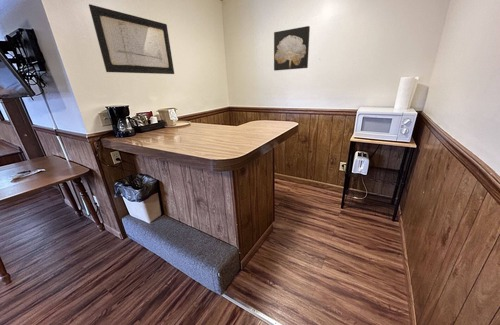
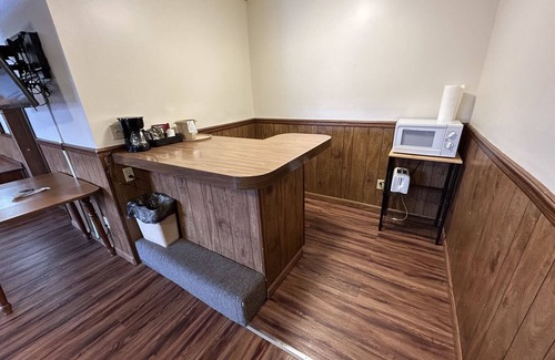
- wall art [273,25,311,72]
- wall art [88,3,175,75]
